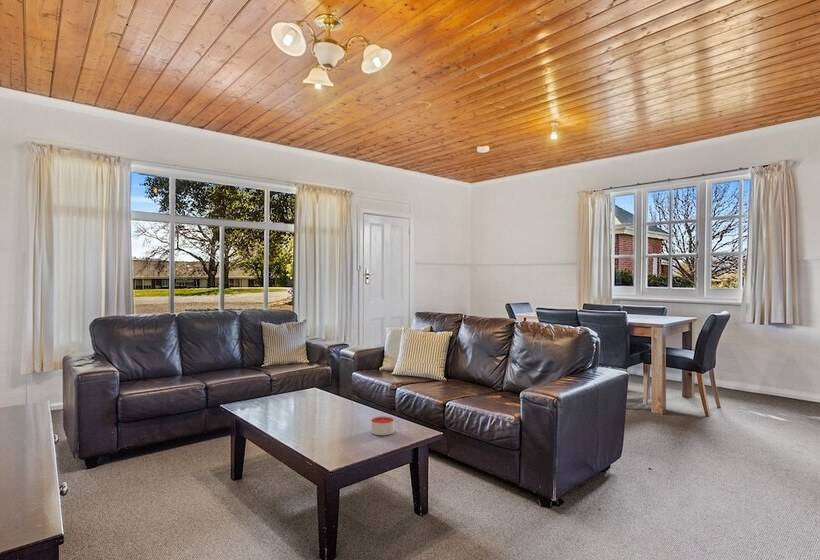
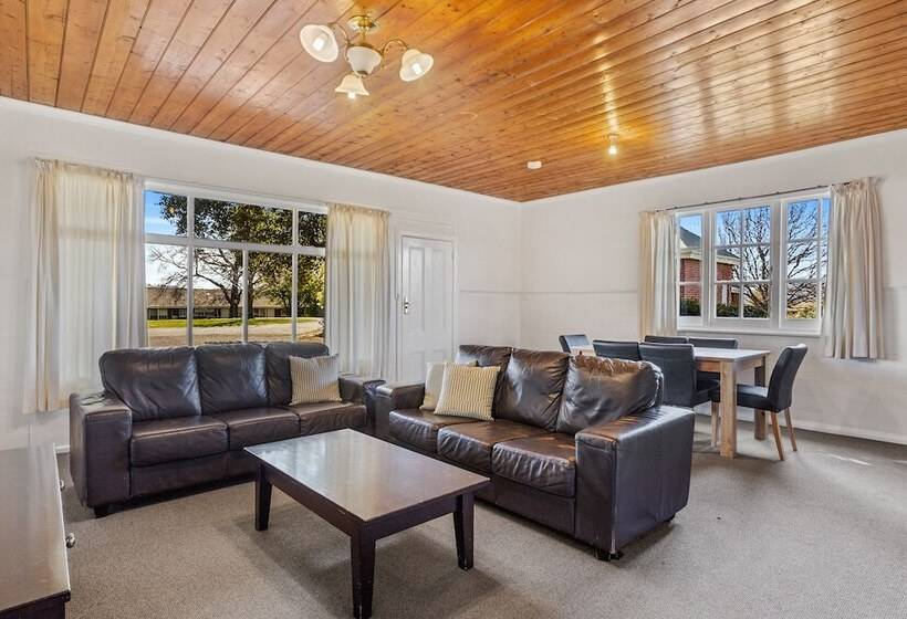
- candle [370,415,395,436]
